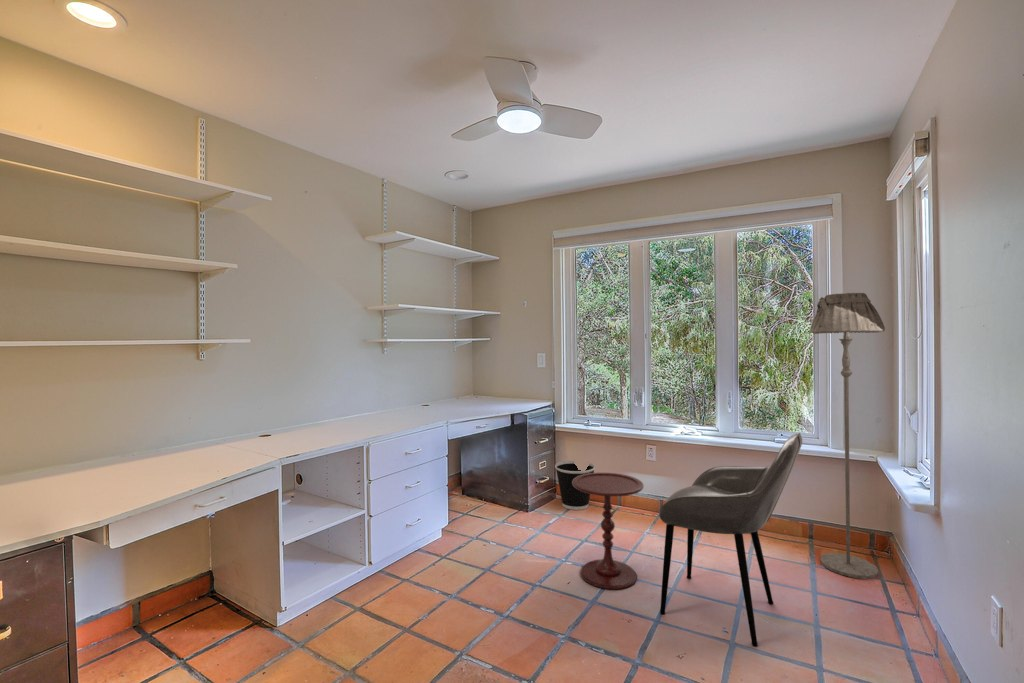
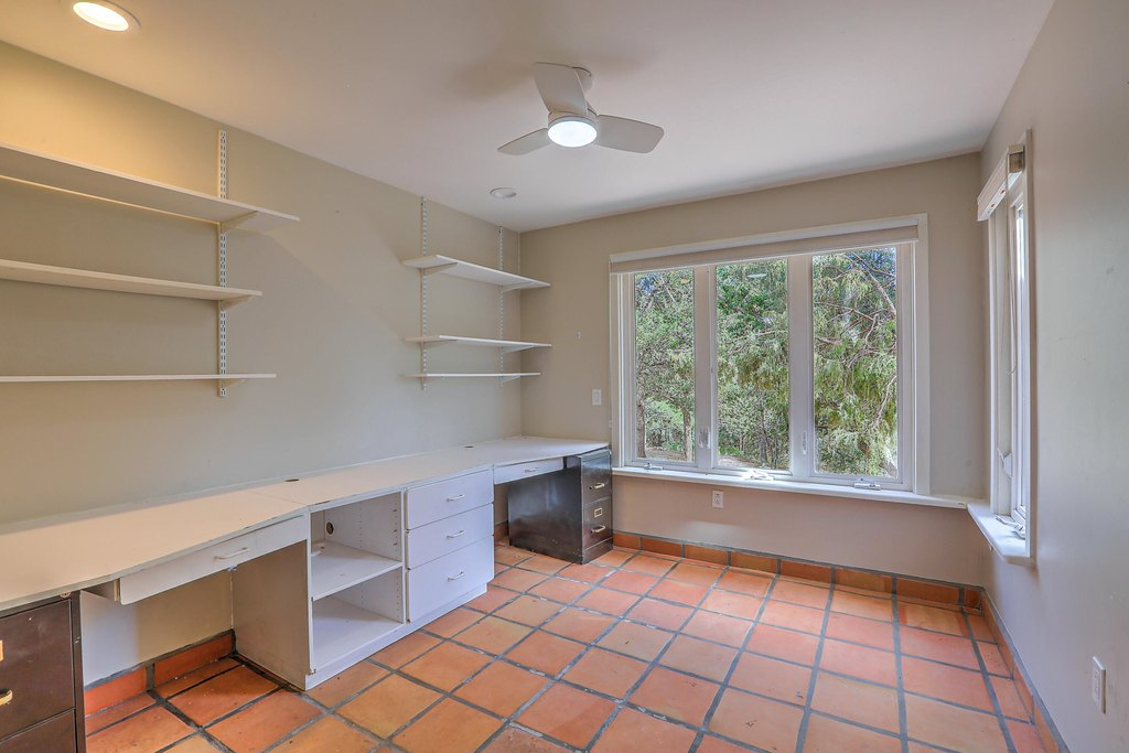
- side table [572,472,645,590]
- floor lamp [809,292,886,580]
- wastebasket [554,460,596,511]
- armchair [658,432,803,647]
